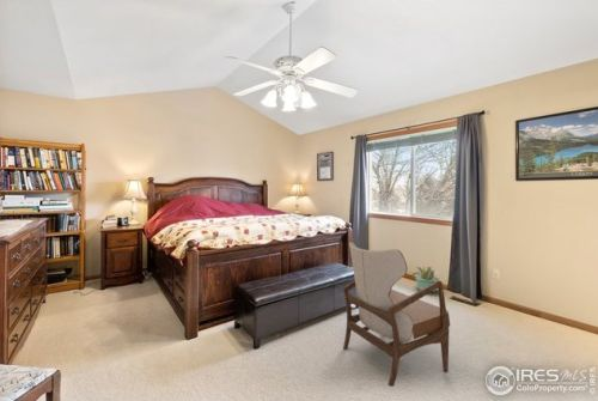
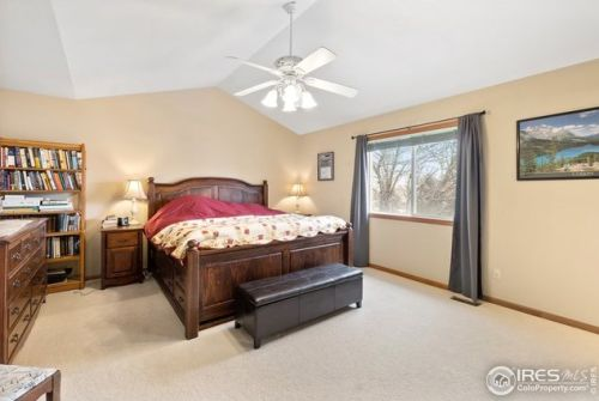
- armchair [342,241,451,388]
- decorative plant [410,266,440,293]
